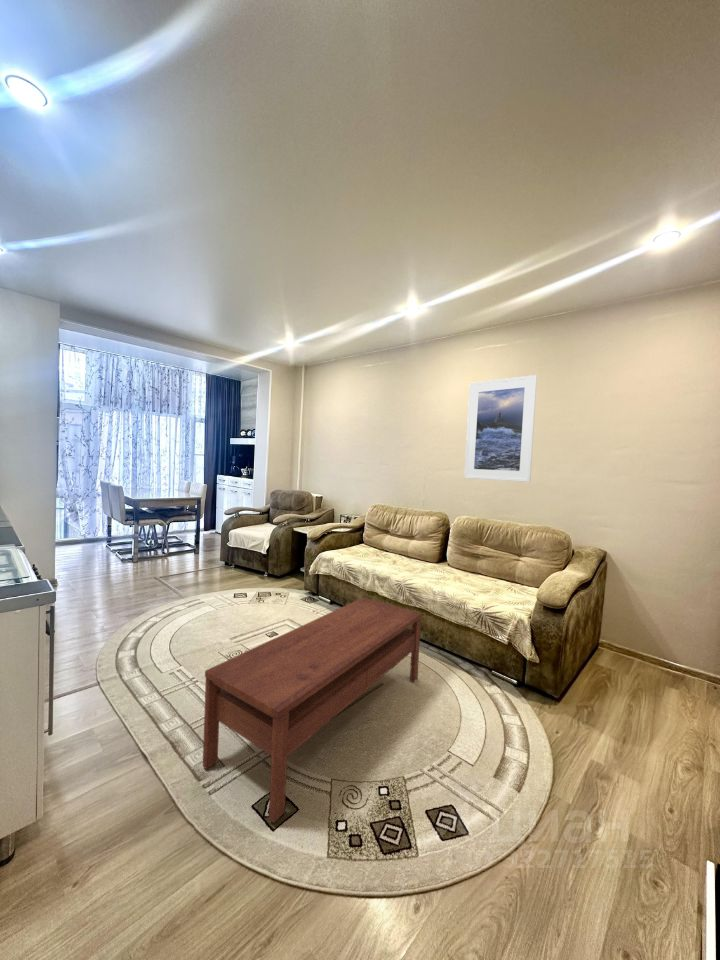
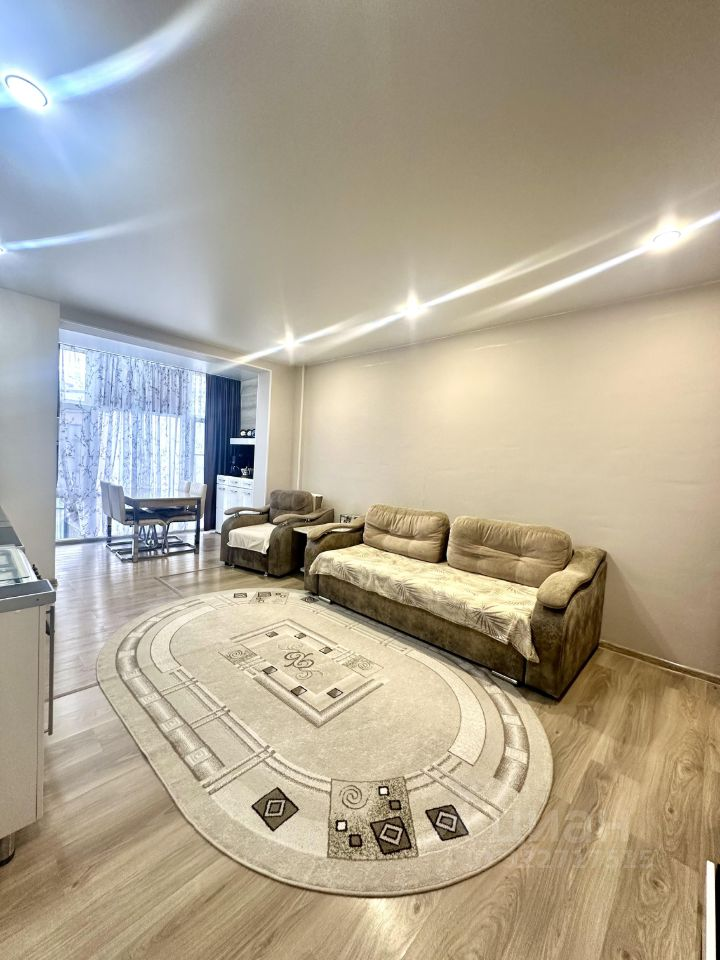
- coffee table [202,596,423,824]
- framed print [463,374,538,483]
